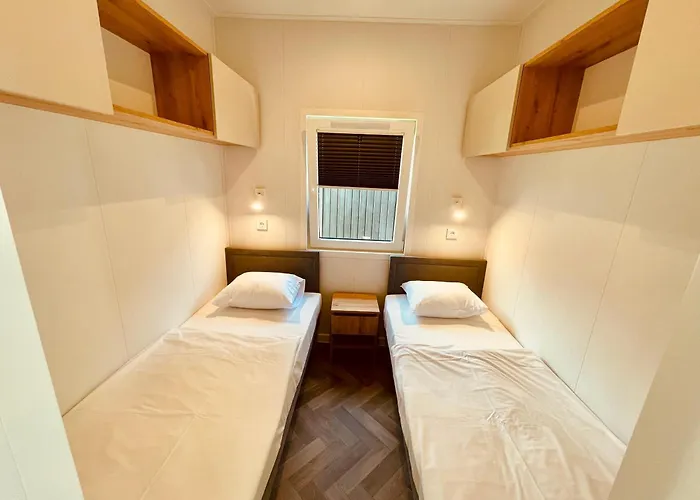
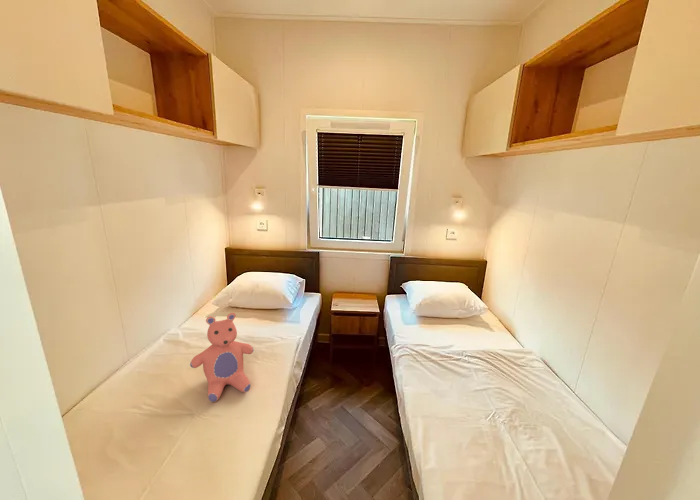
+ teddy bear [189,312,254,403]
